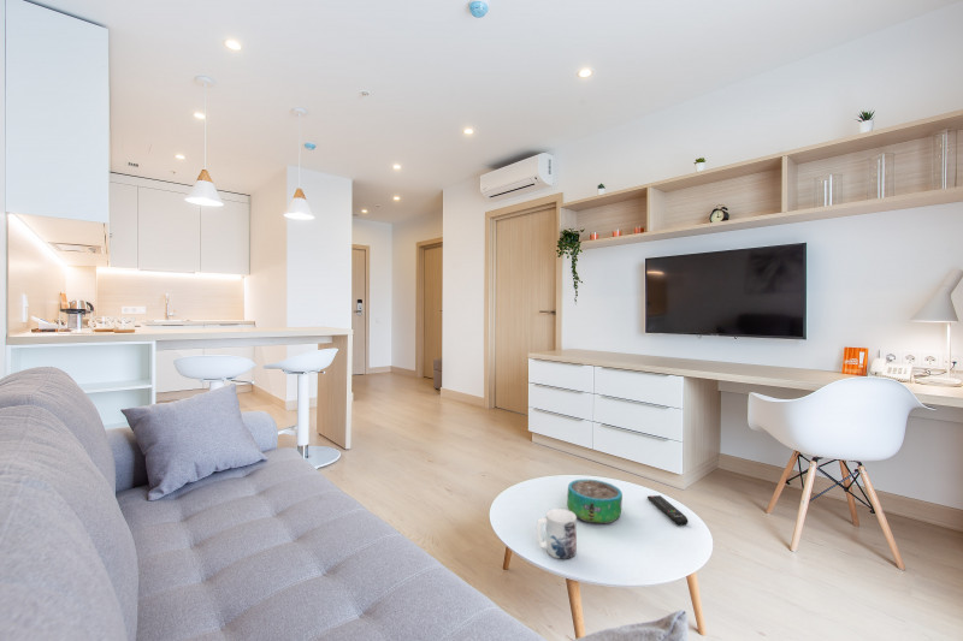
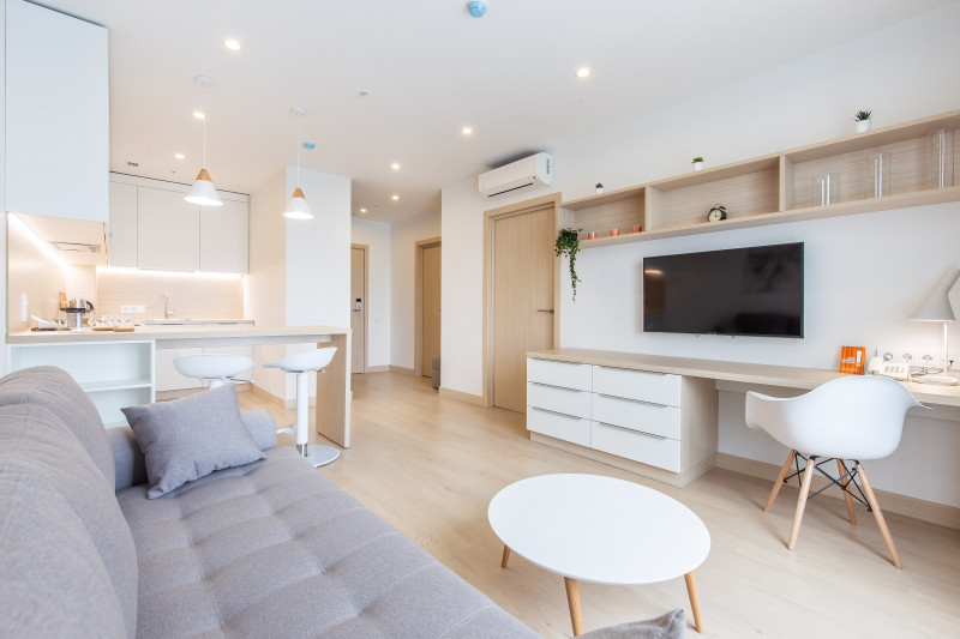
- mug [536,508,578,560]
- remote control [646,494,689,527]
- decorative bowl [566,479,624,524]
